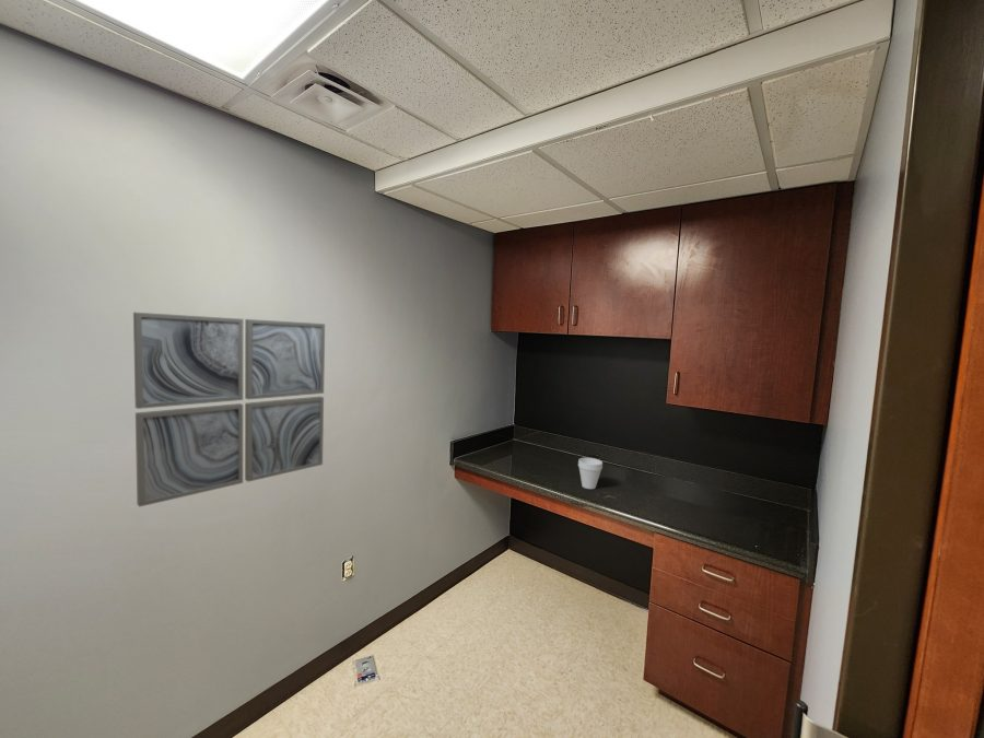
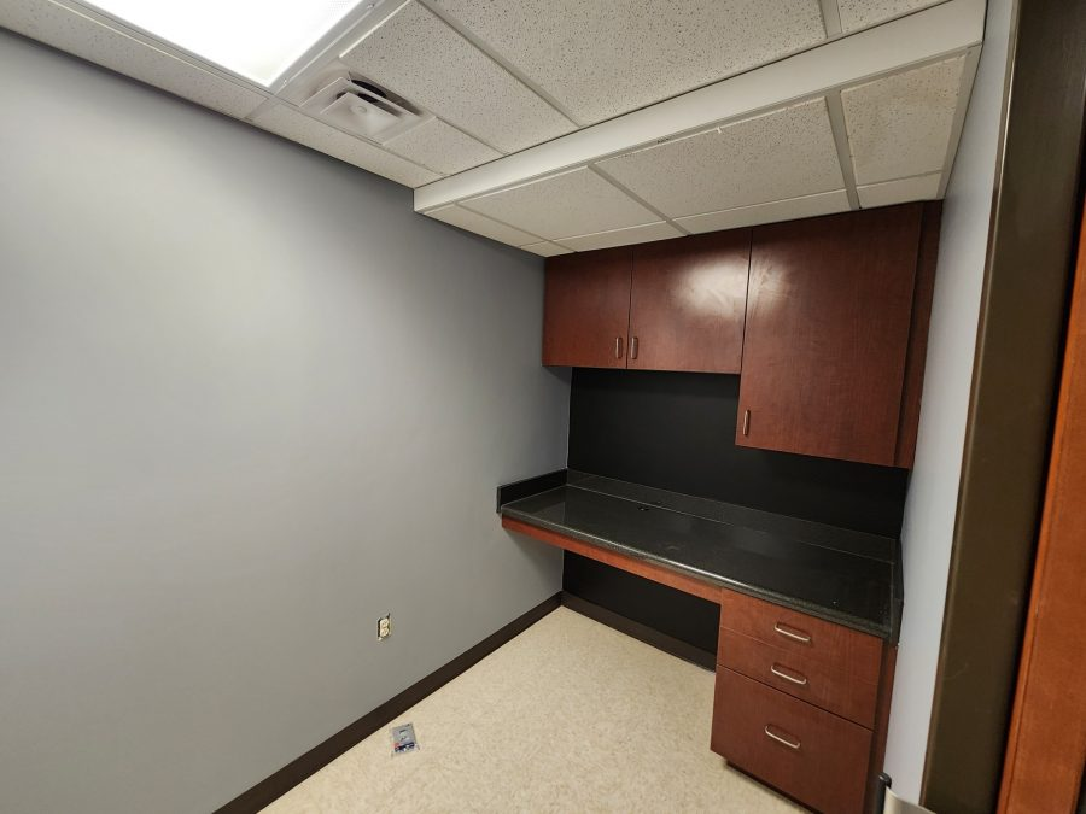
- cup [577,457,604,490]
- wall art [132,312,326,508]
